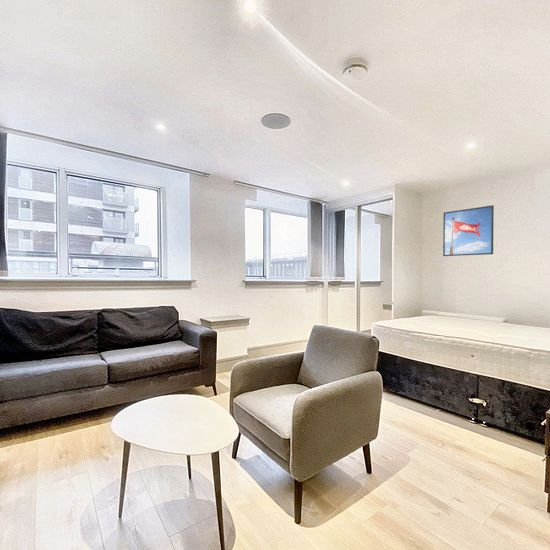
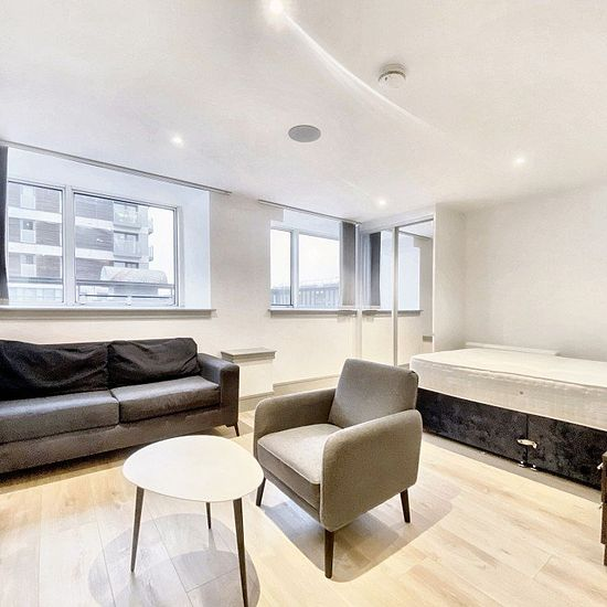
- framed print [442,204,495,257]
